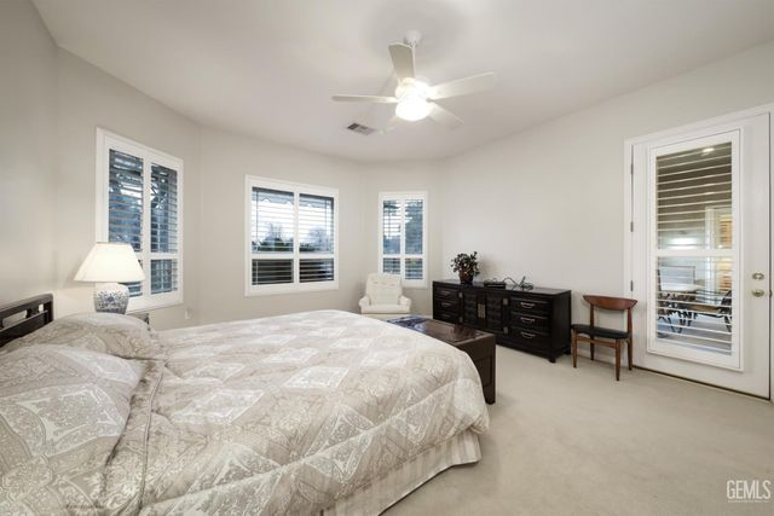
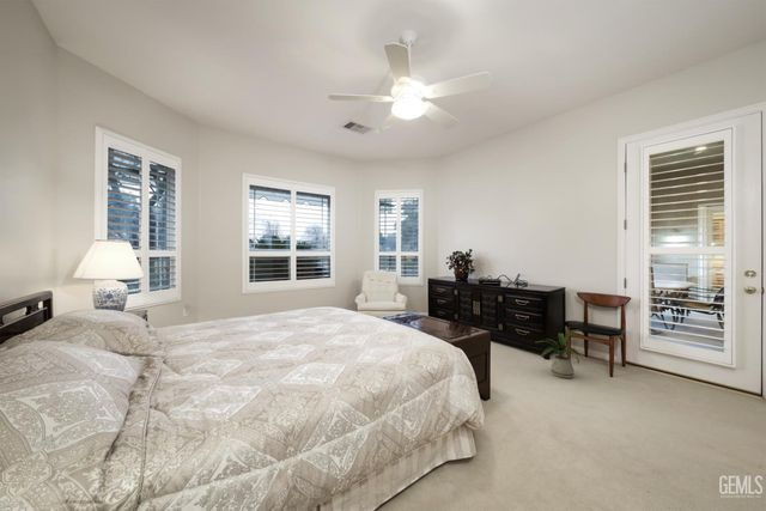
+ house plant [536,329,582,379]
